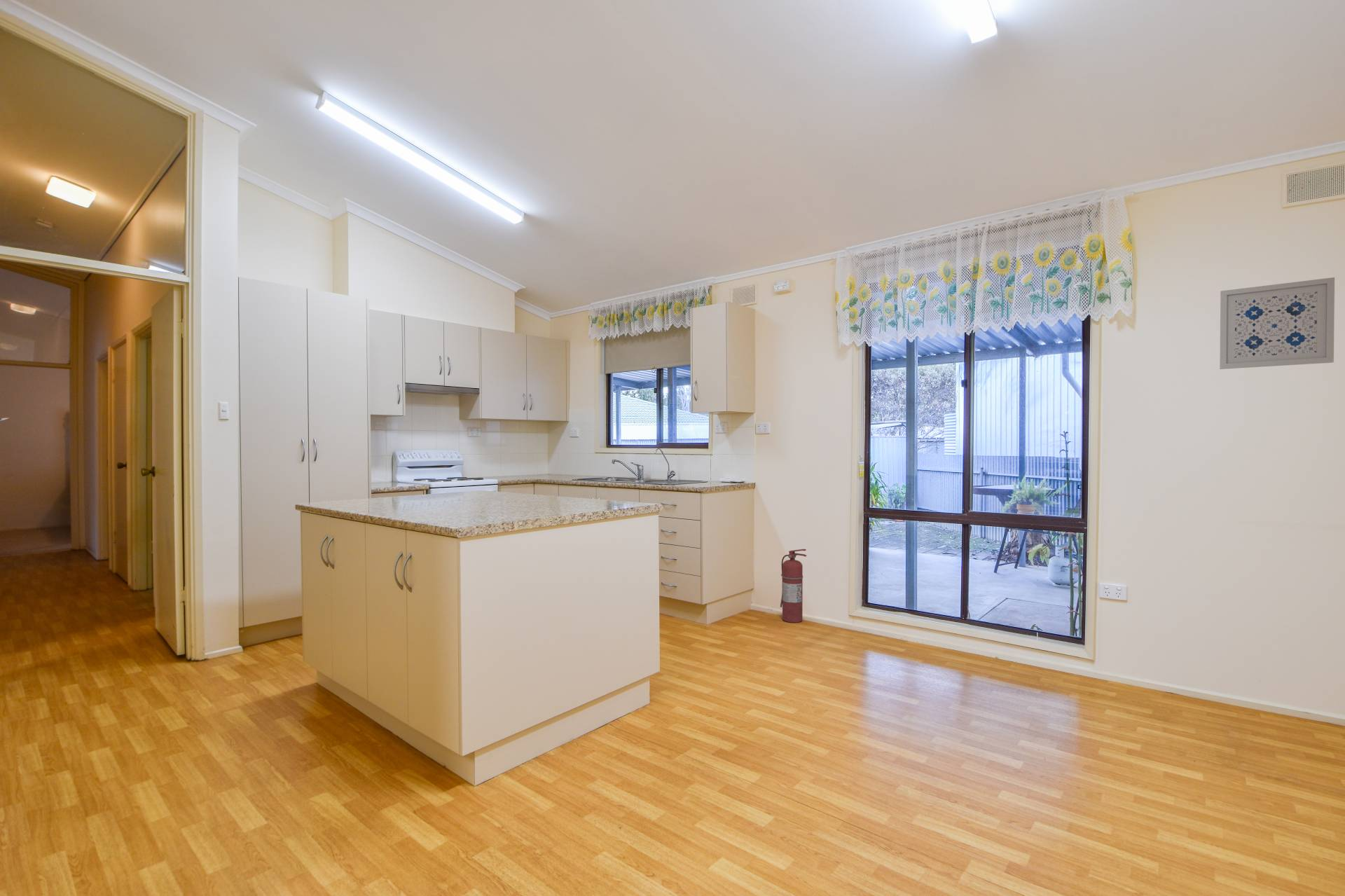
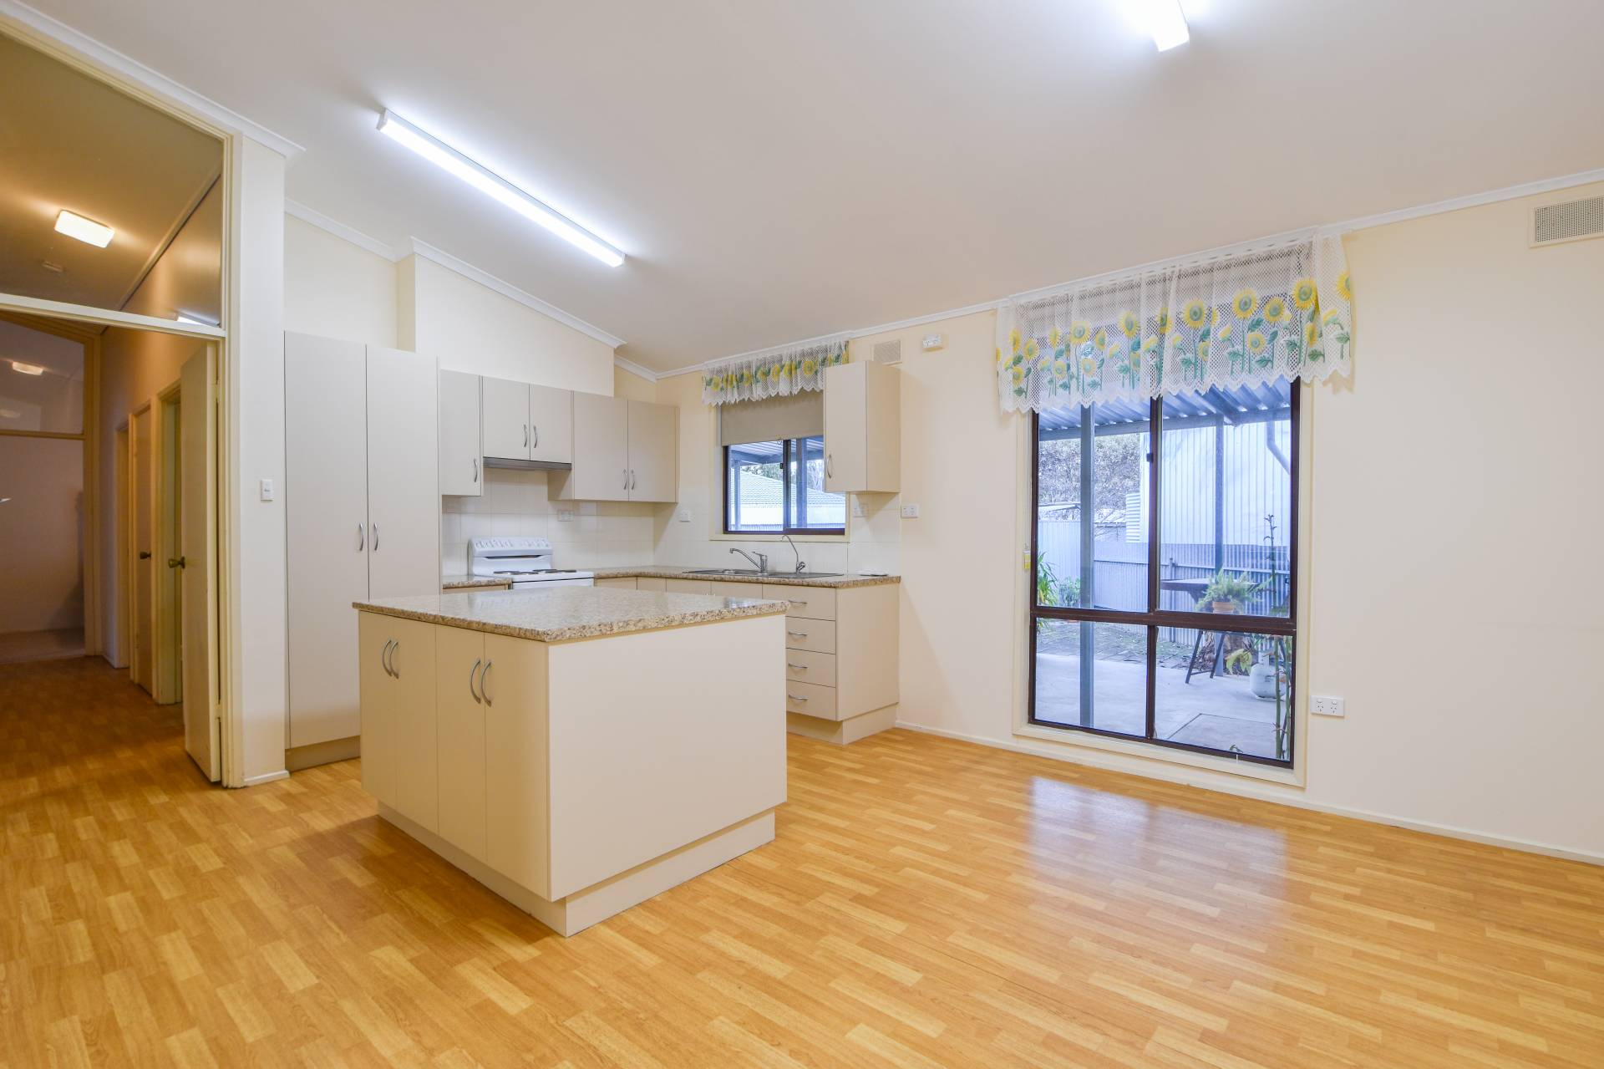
- wall art [1219,277,1335,370]
- fire extinguisher [780,549,807,623]
